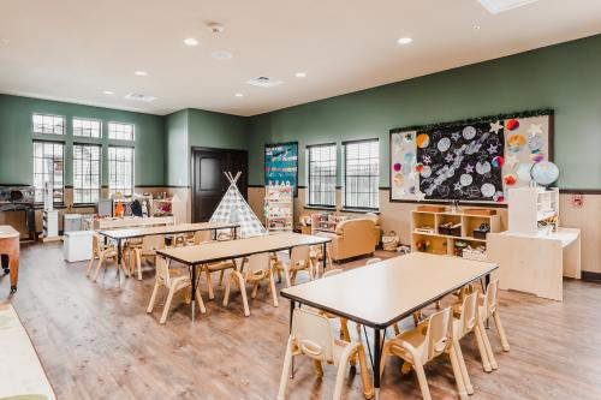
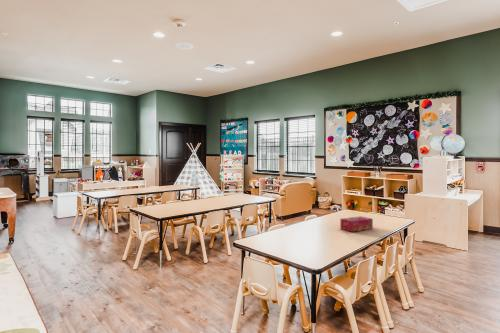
+ tissue box [339,215,374,233]
